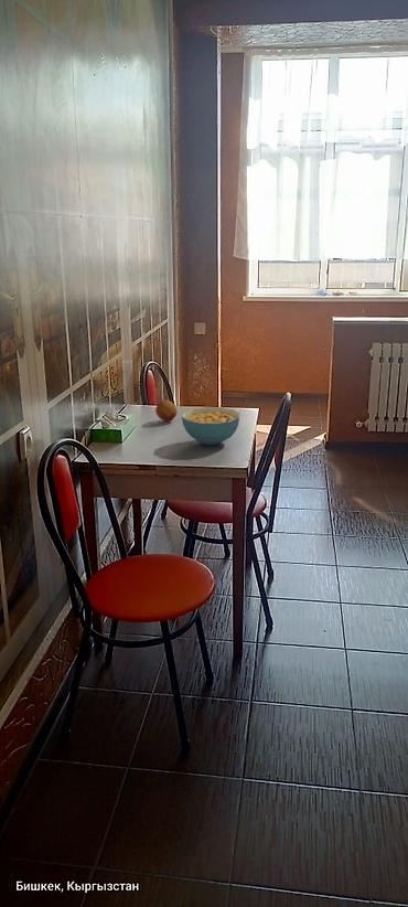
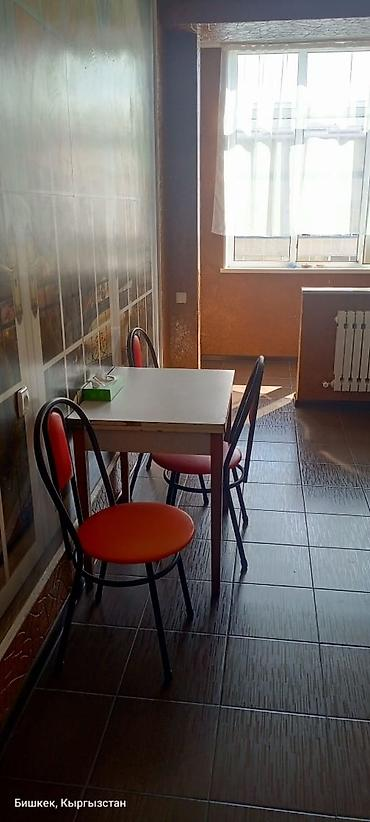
- fruit [154,399,179,423]
- cereal bowl [181,406,241,446]
